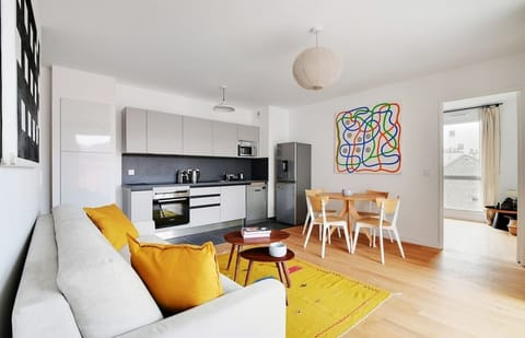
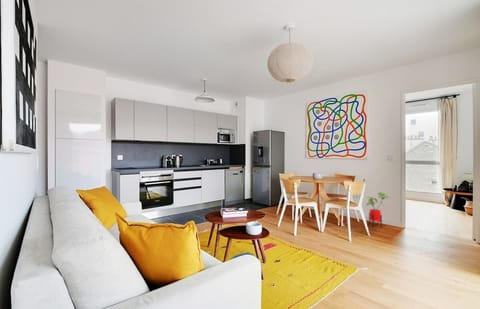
+ house plant [365,191,390,228]
